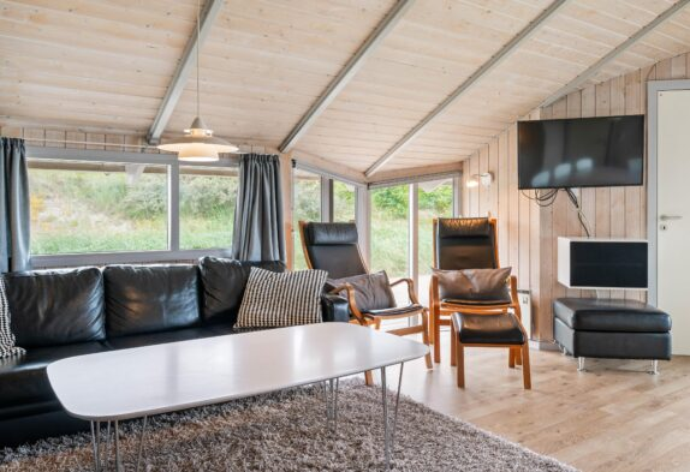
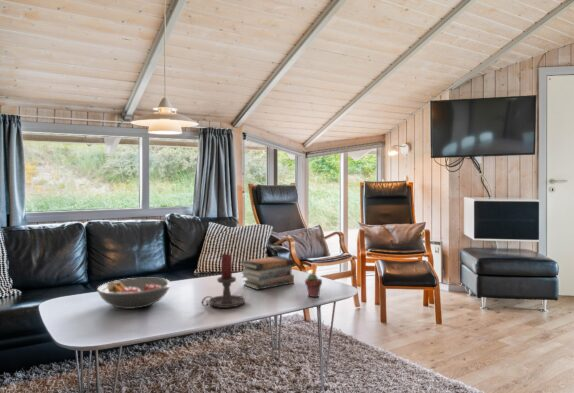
+ fruit bowl [96,277,172,310]
+ potted succulent [304,272,323,298]
+ candle holder [201,253,246,309]
+ book stack [239,255,295,291]
